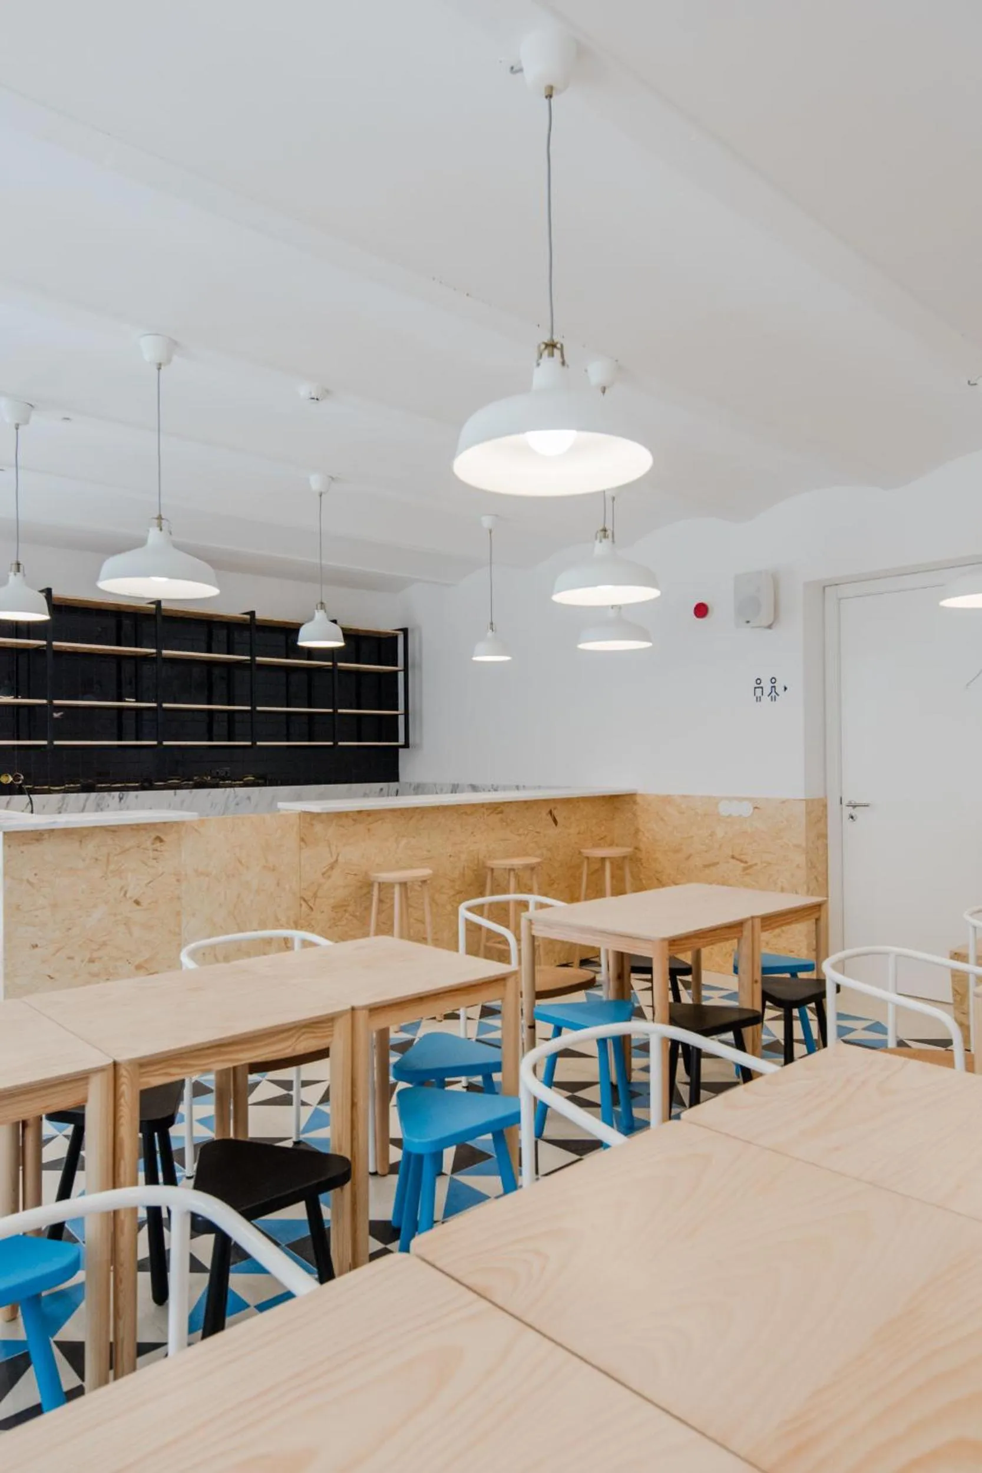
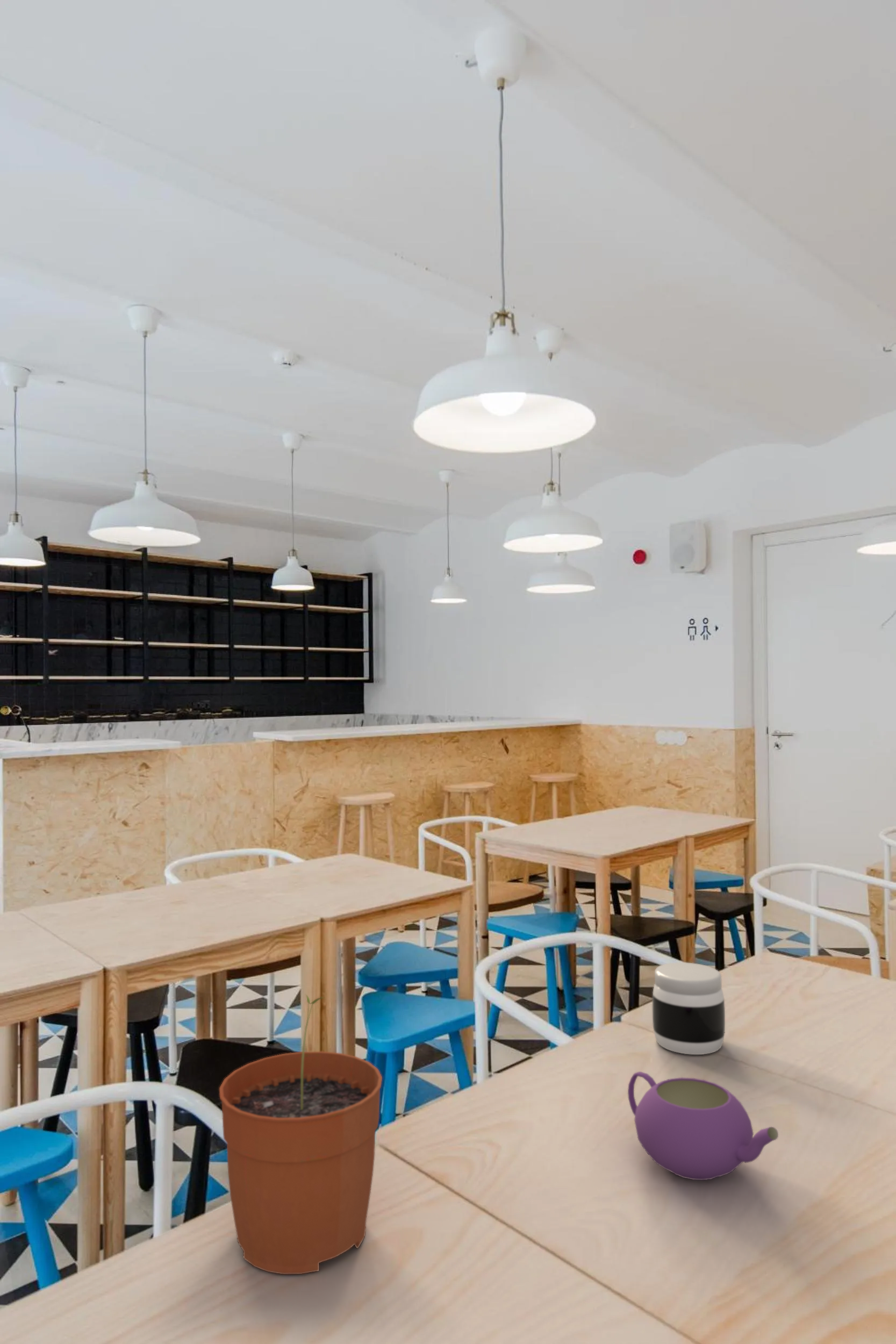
+ jar [652,962,726,1055]
+ plant pot [219,993,383,1275]
+ teapot [627,1071,779,1181]
